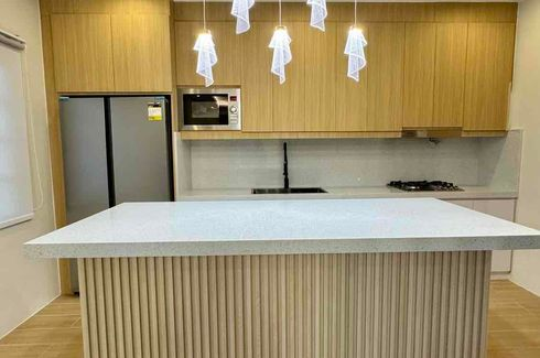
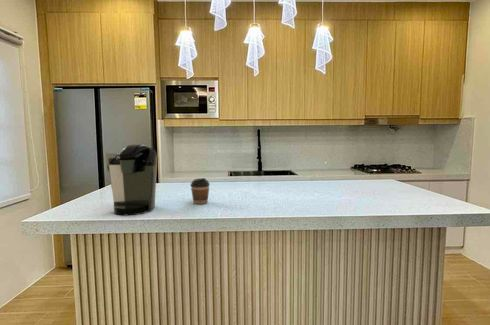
+ coffee maker [105,143,158,216]
+ coffee cup [190,177,211,205]
